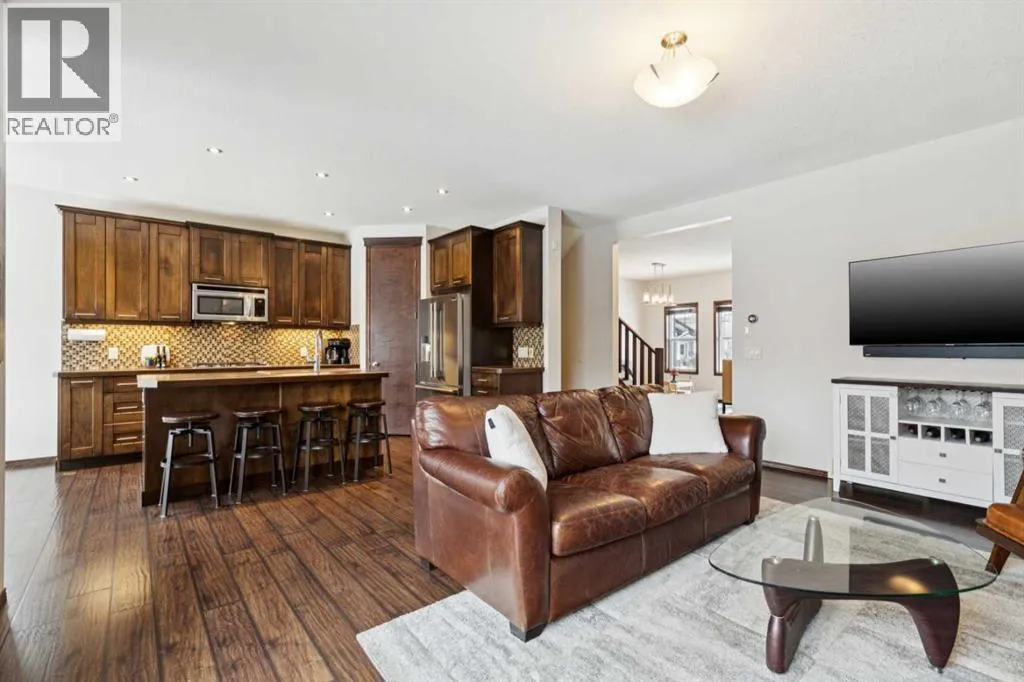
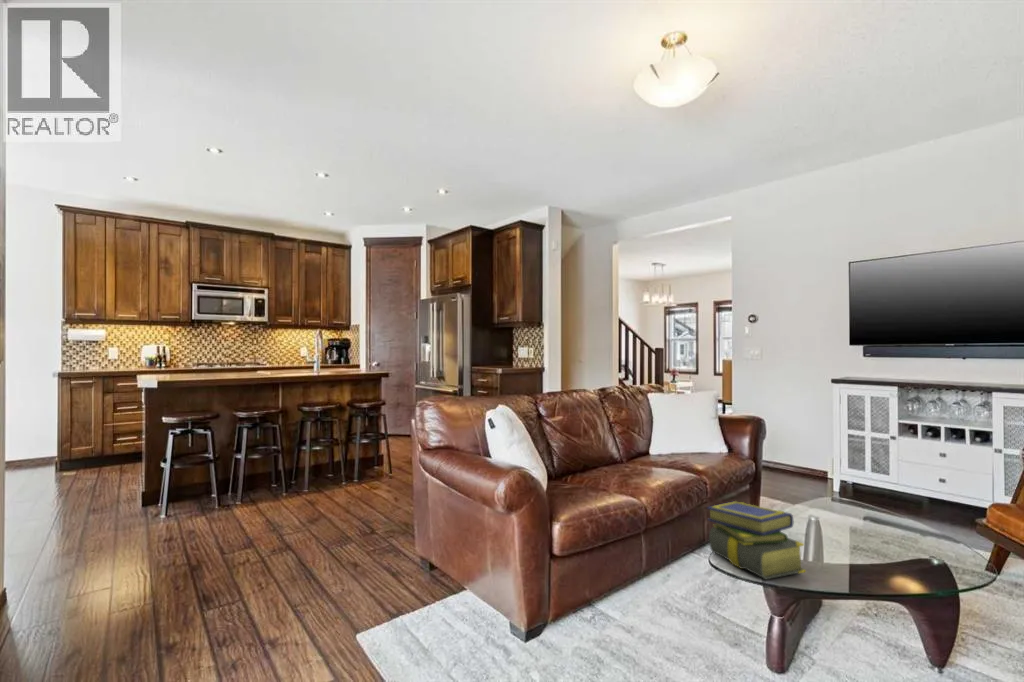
+ stack of books [706,500,807,580]
